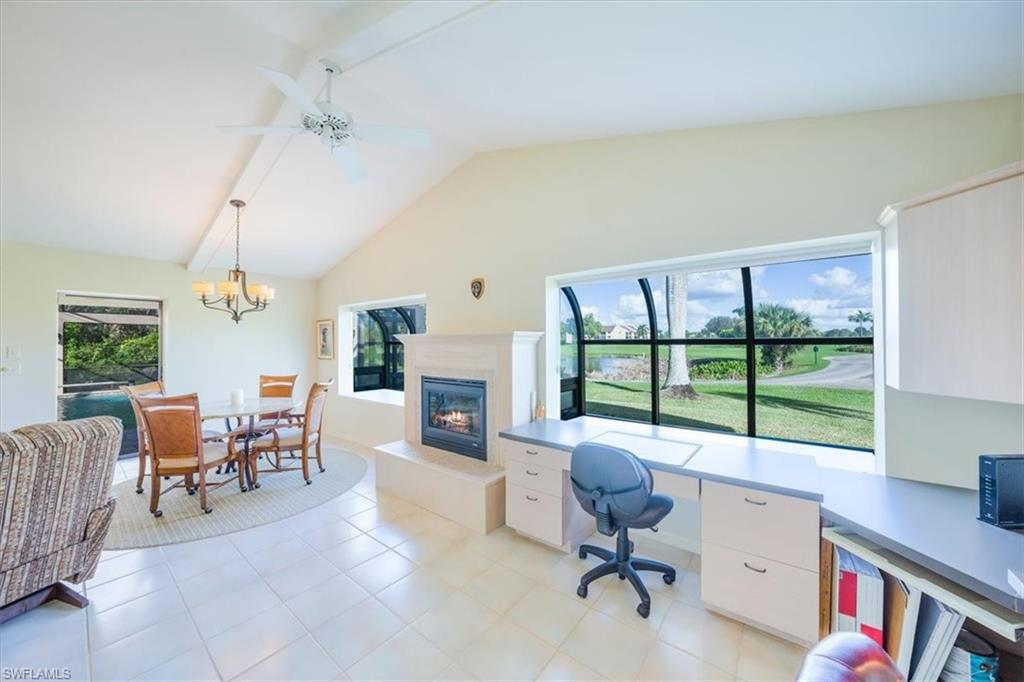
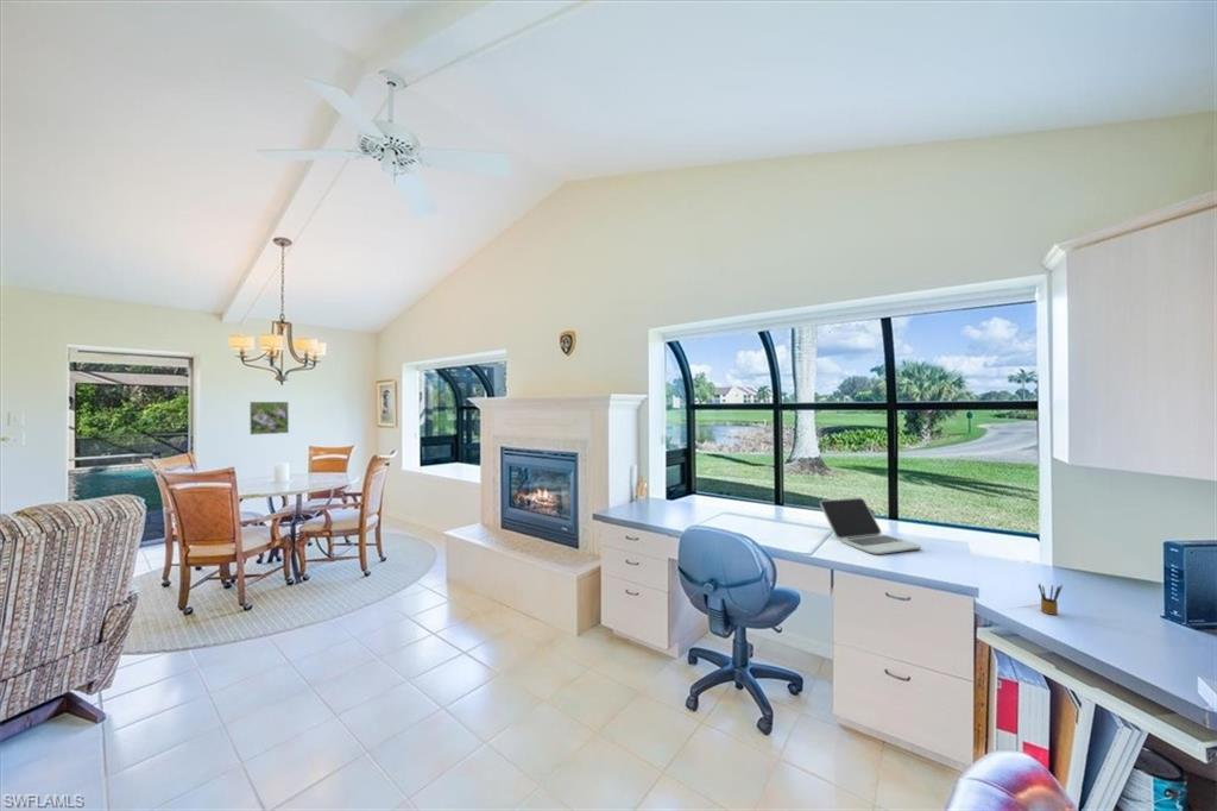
+ laptop [819,496,922,555]
+ pencil box [1038,581,1064,616]
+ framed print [248,401,290,436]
